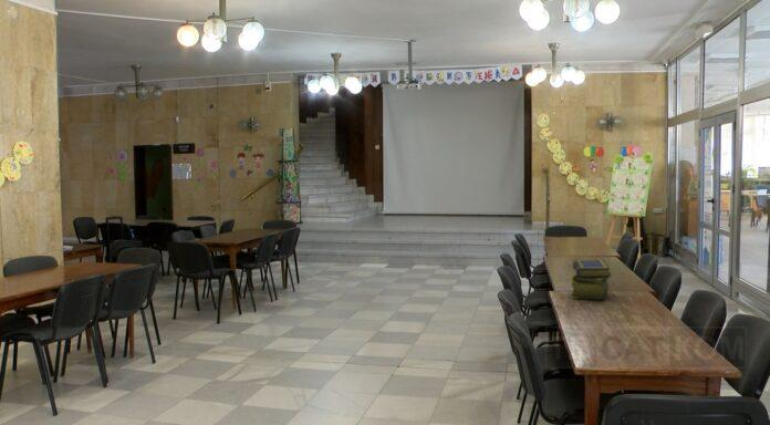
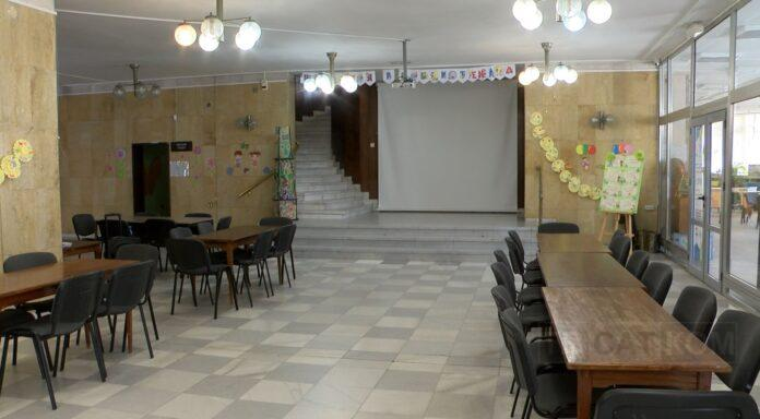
- stack of books [571,259,613,301]
